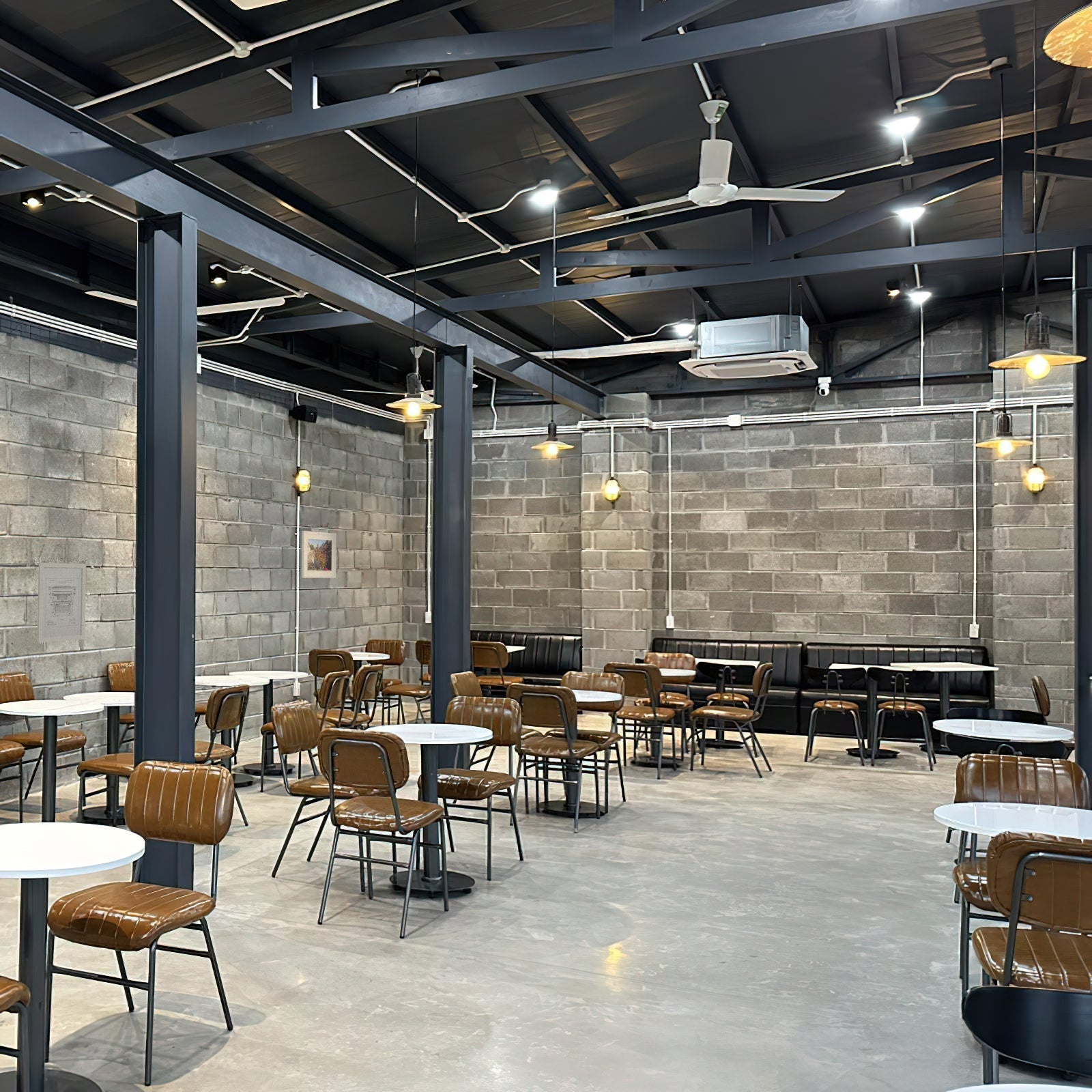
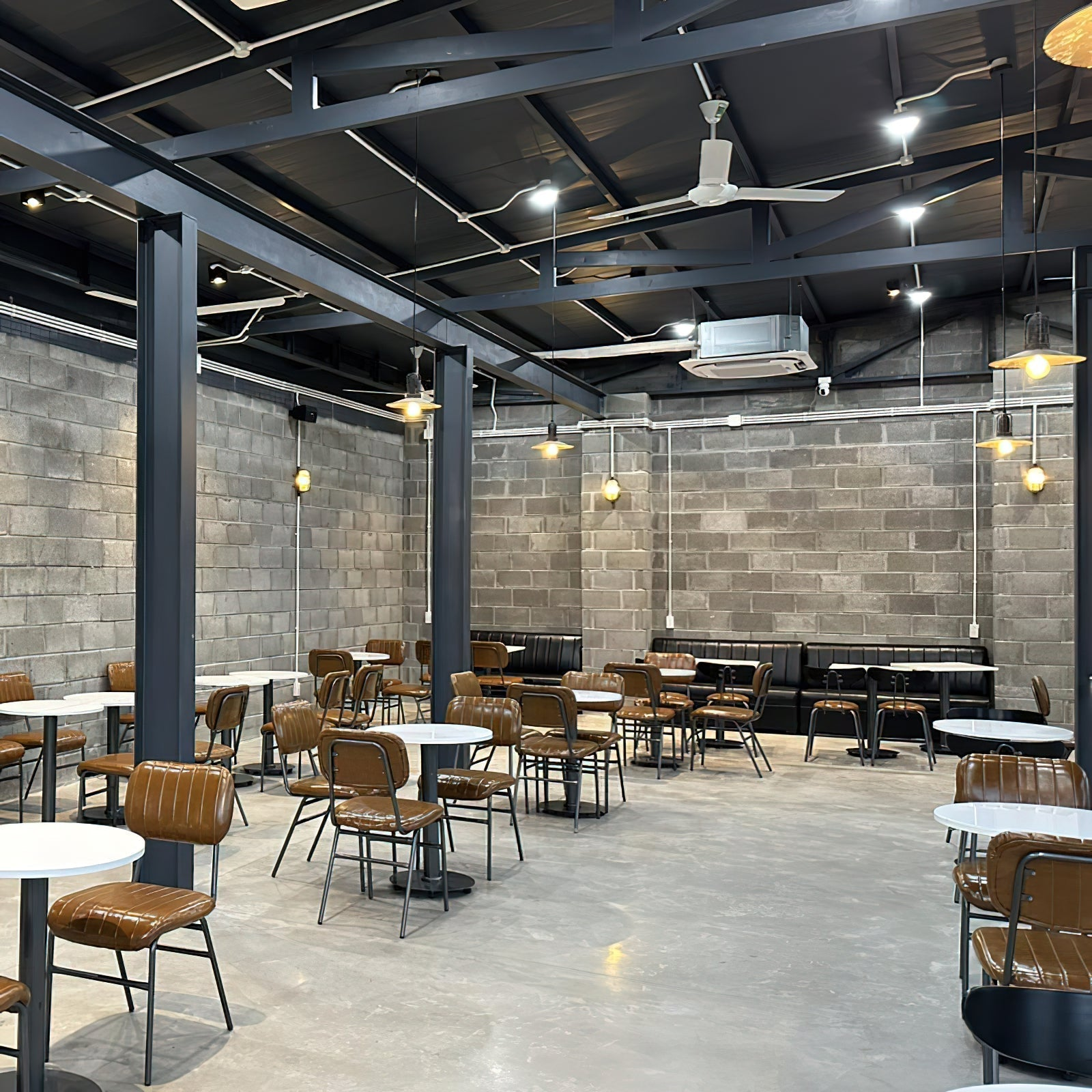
- wall art [37,562,87,644]
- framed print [301,530,337,579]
